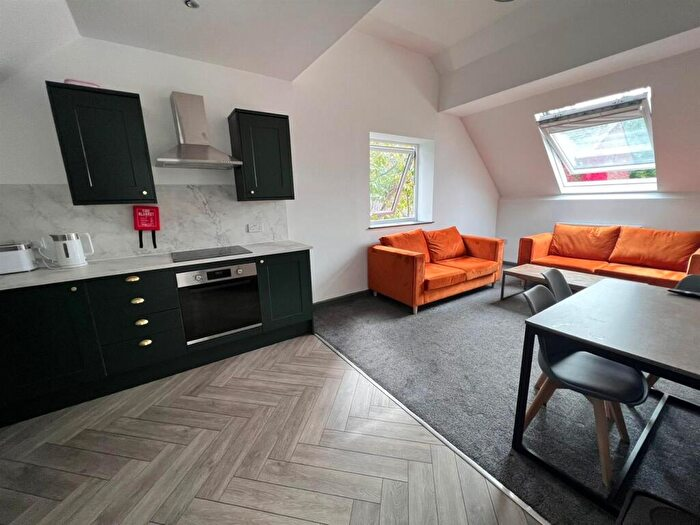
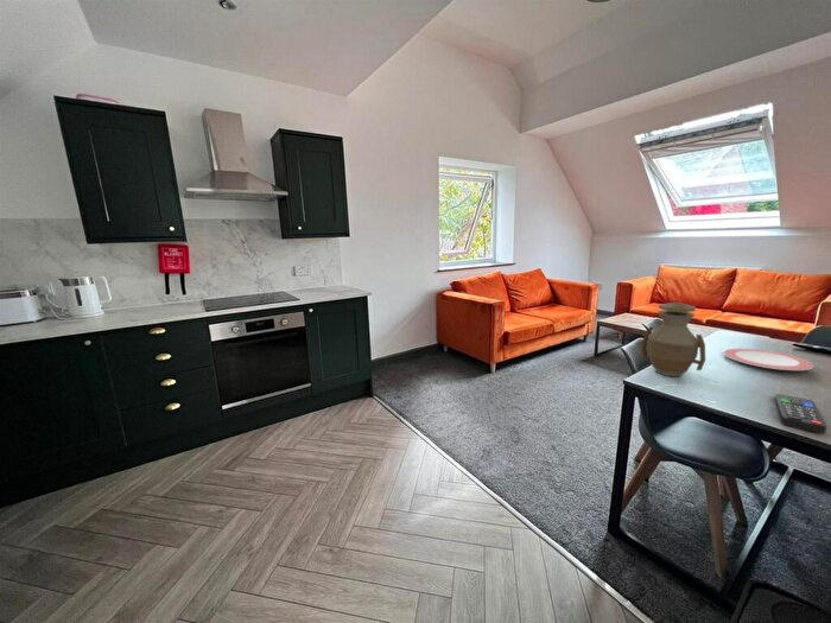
+ remote control [773,393,827,434]
+ vase [640,301,706,377]
+ plate [723,348,814,371]
